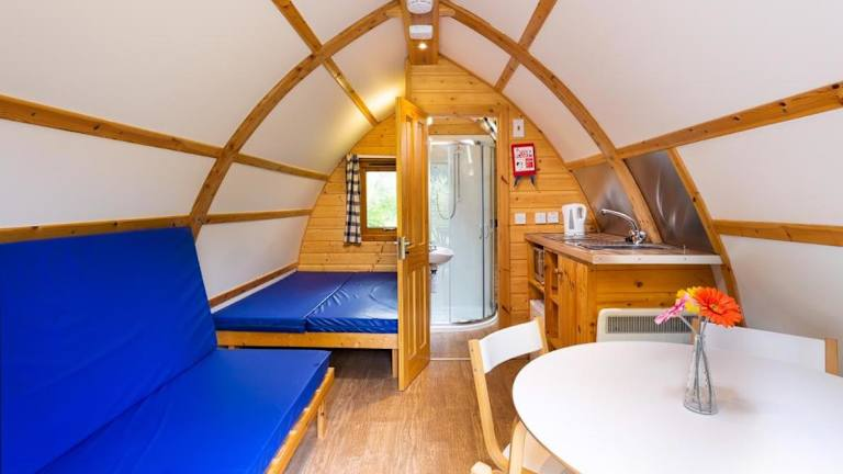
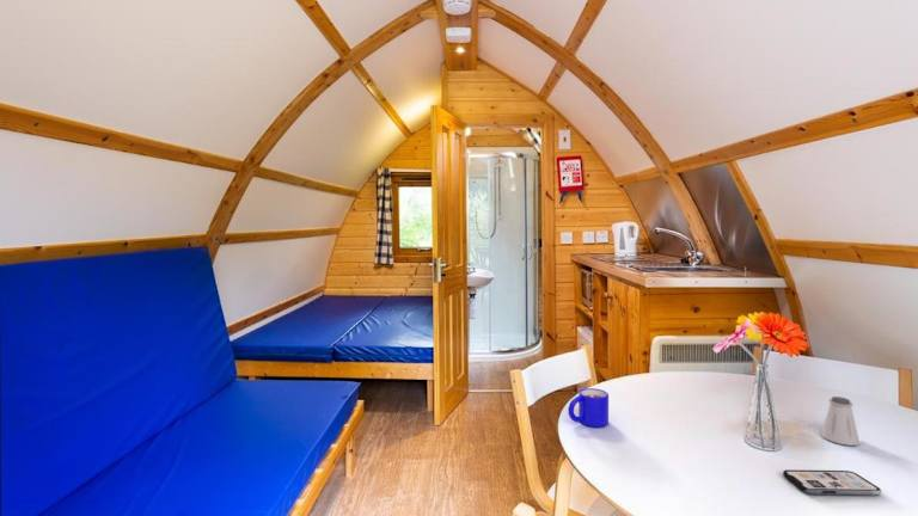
+ phone case [782,469,882,496]
+ saltshaker [820,395,861,447]
+ mug [567,387,610,429]
